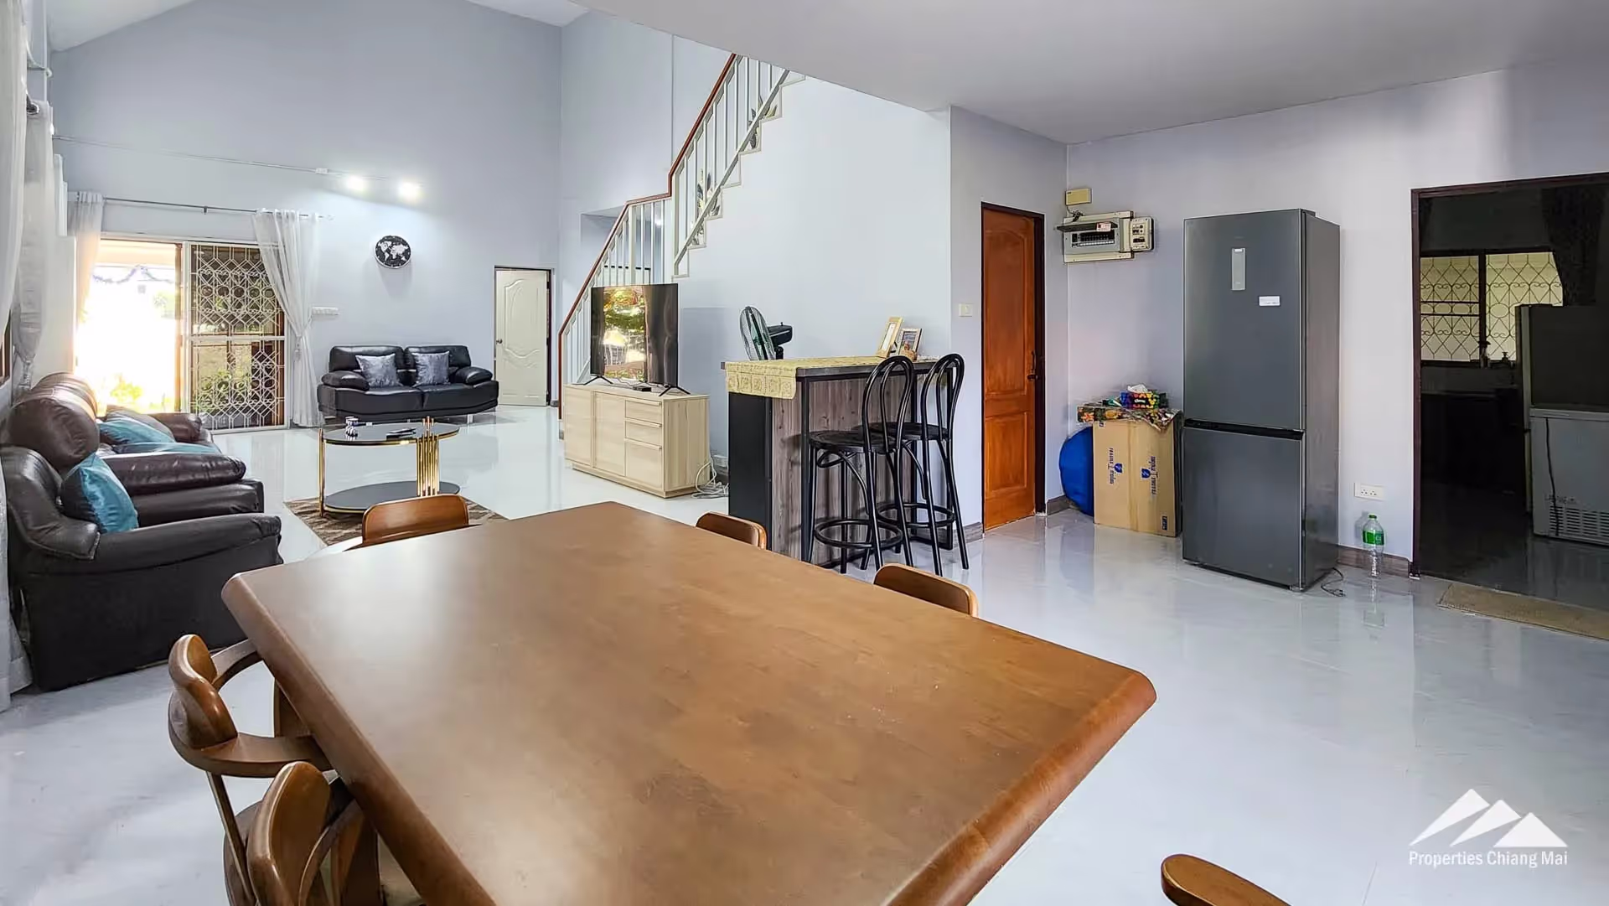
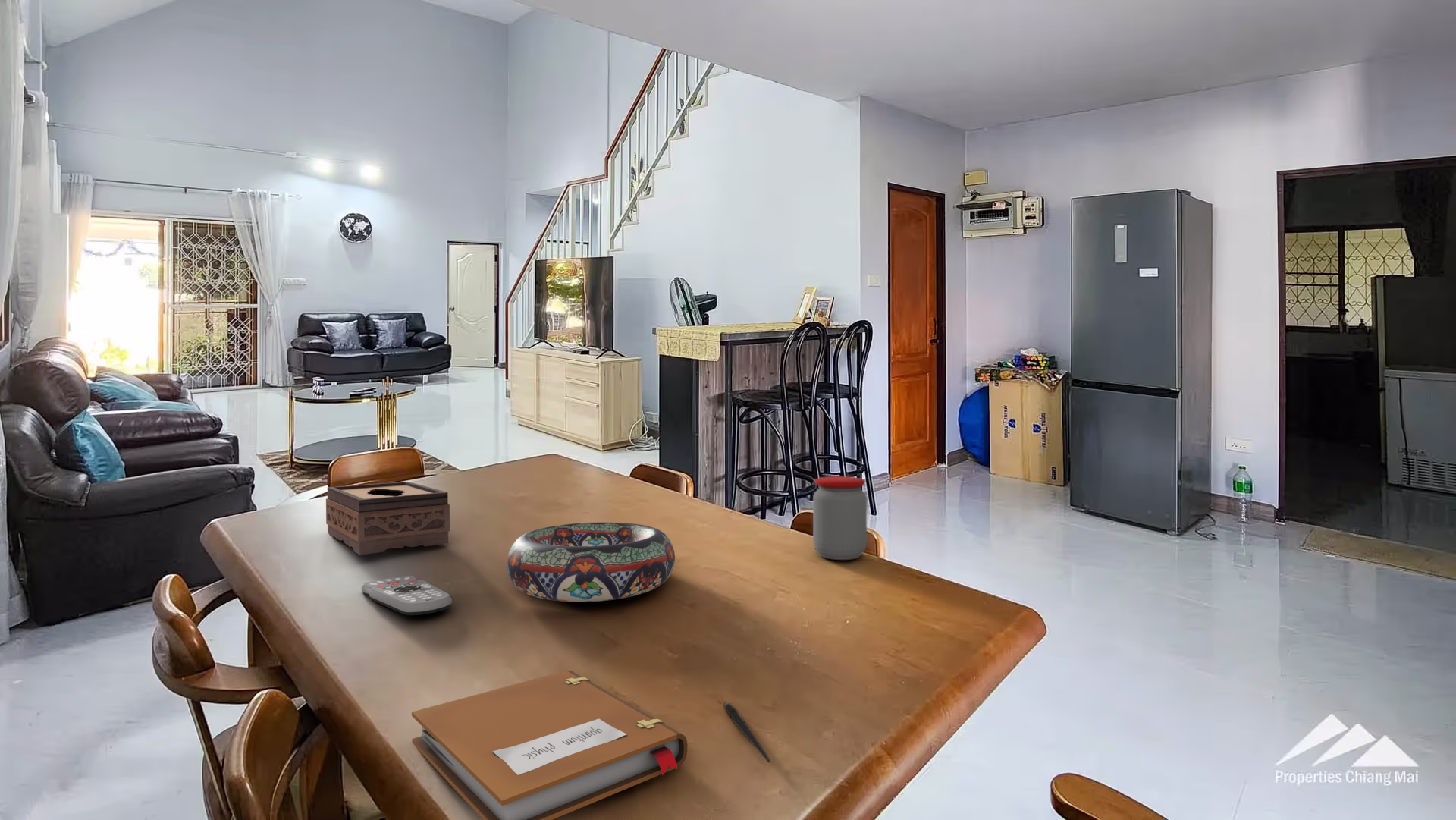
+ notebook [411,670,688,820]
+ pen [723,701,771,763]
+ decorative bowl [506,522,676,602]
+ jar [812,476,868,561]
+ tissue box [325,481,450,555]
+ remote control [361,575,453,616]
